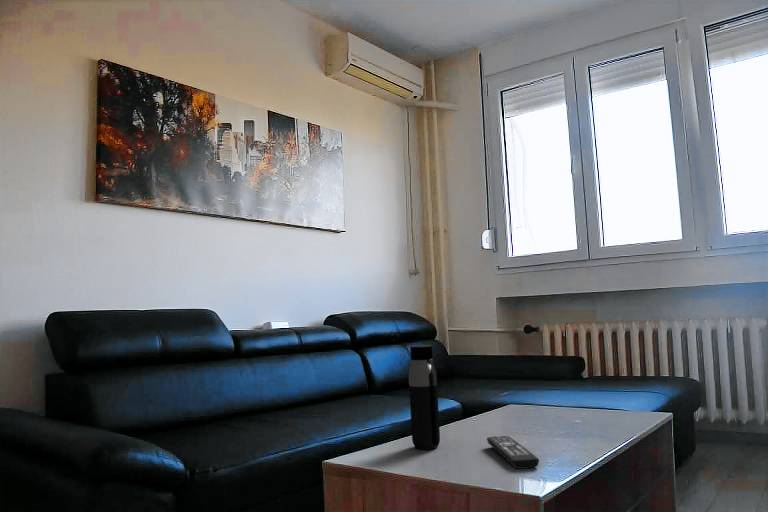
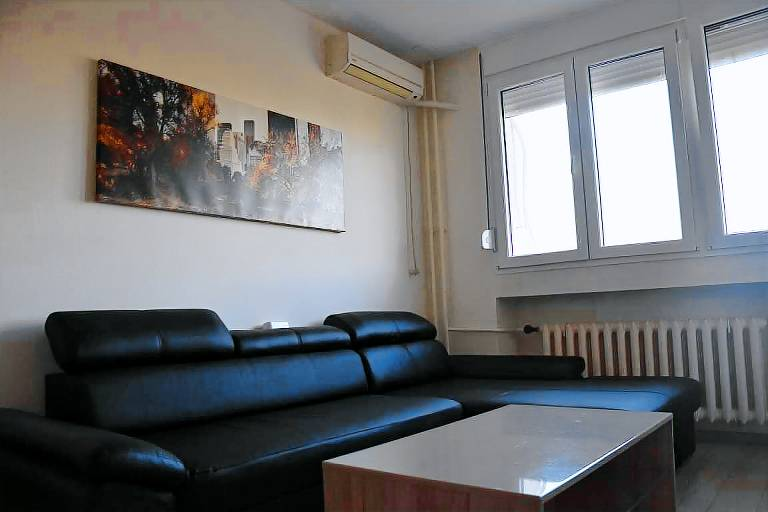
- remote control [486,435,540,470]
- water bottle [408,344,441,450]
